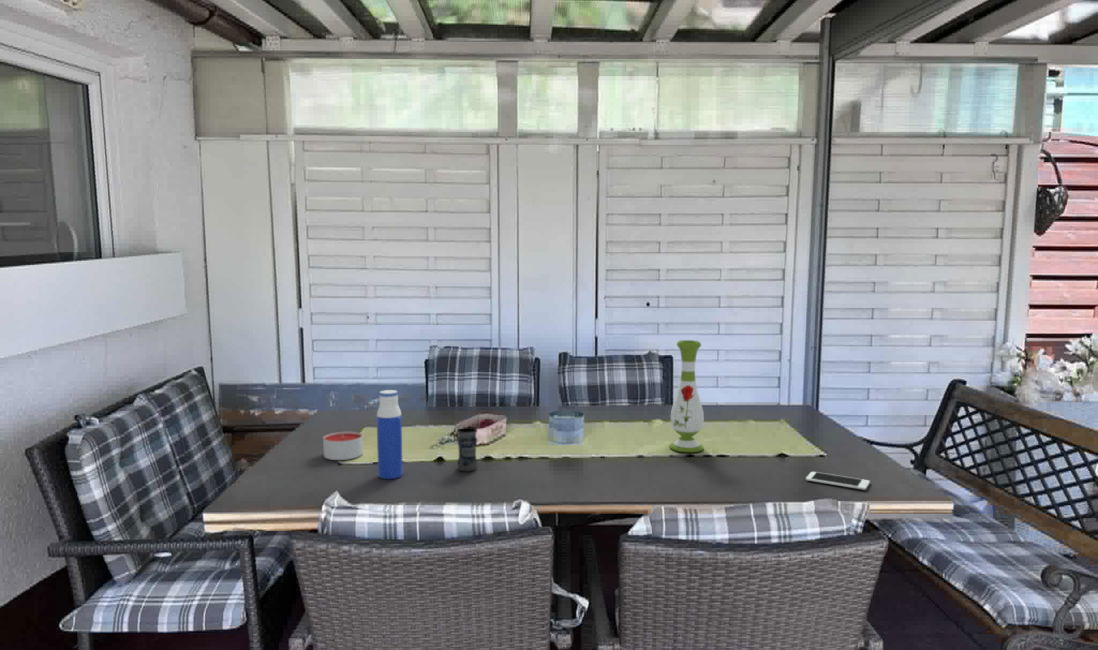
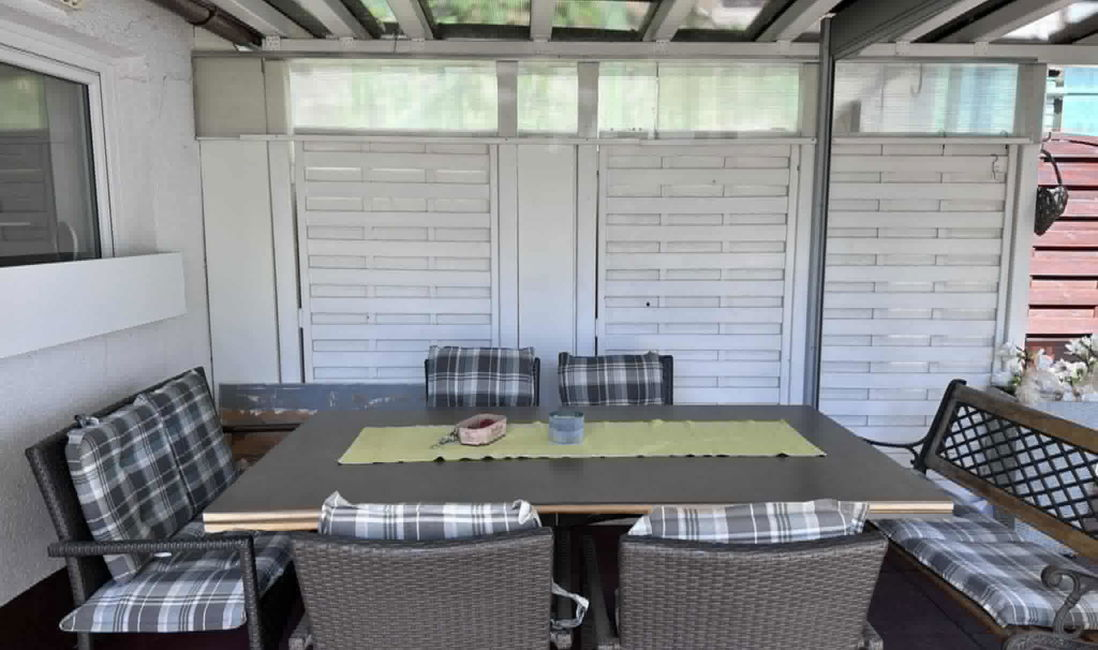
- water bottle [376,389,404,480]
- jar [456,426,478,472]
- vase [669,339,705,453]
- cell phone [805,471,871,491]
- candle [322,431,364,461]
